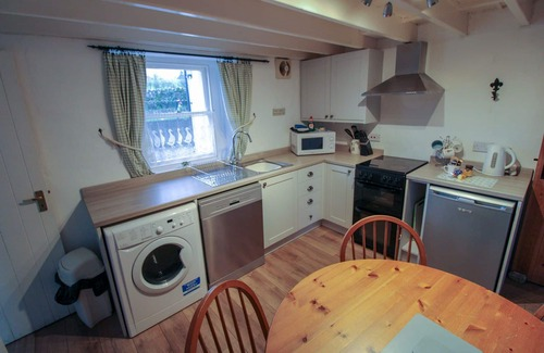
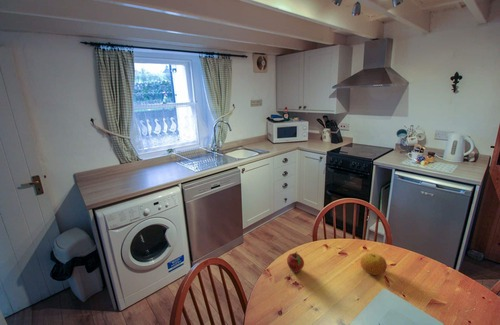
+ fruit [286,250,305,274]
+ fruit [359,252,388,276]
